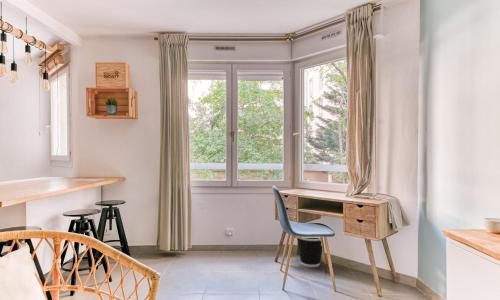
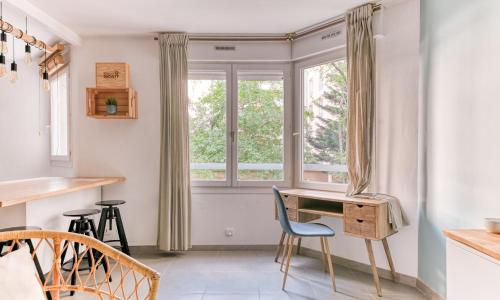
- wastebasket [296,237,323,268]
